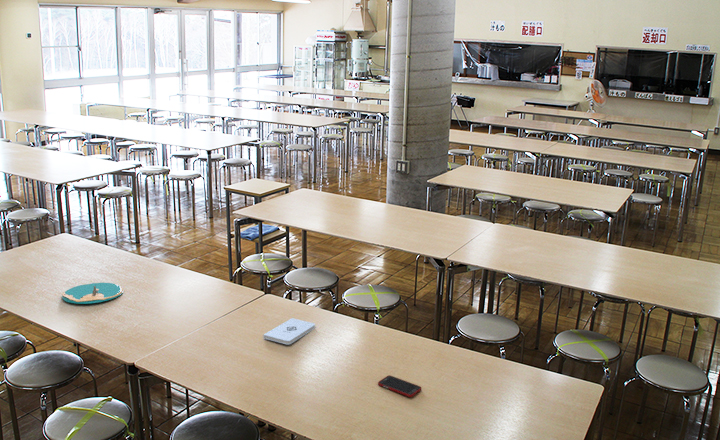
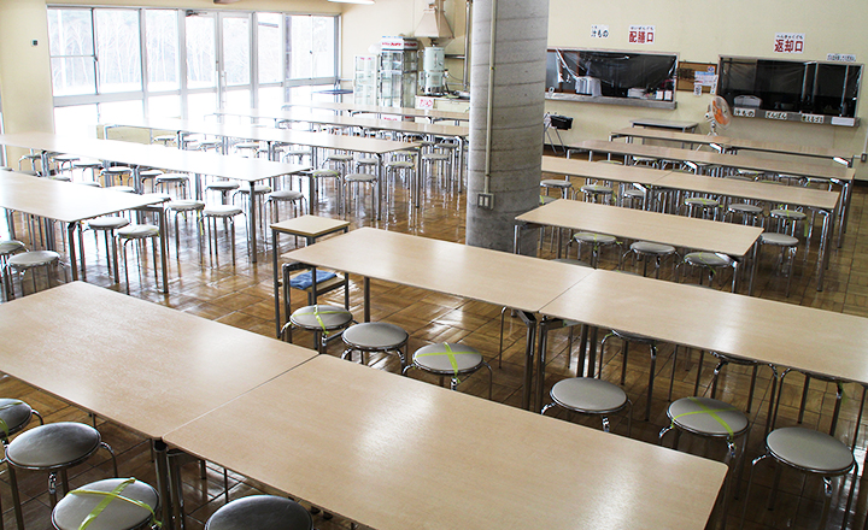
- notepad [262,317,316,346]
- cell phone [377,374,422,398]
- plate [61,282,125,305]
